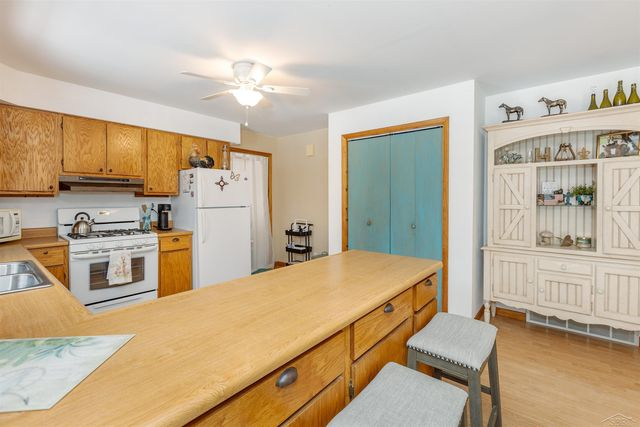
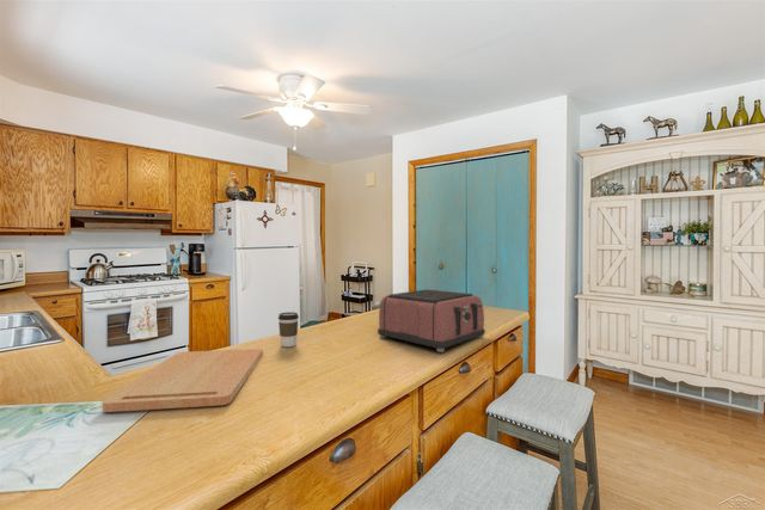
+ toaster [377,288,486,354]
+ cutting board [102,348,264,413]
+ coffee cup [277,311,300,348]
